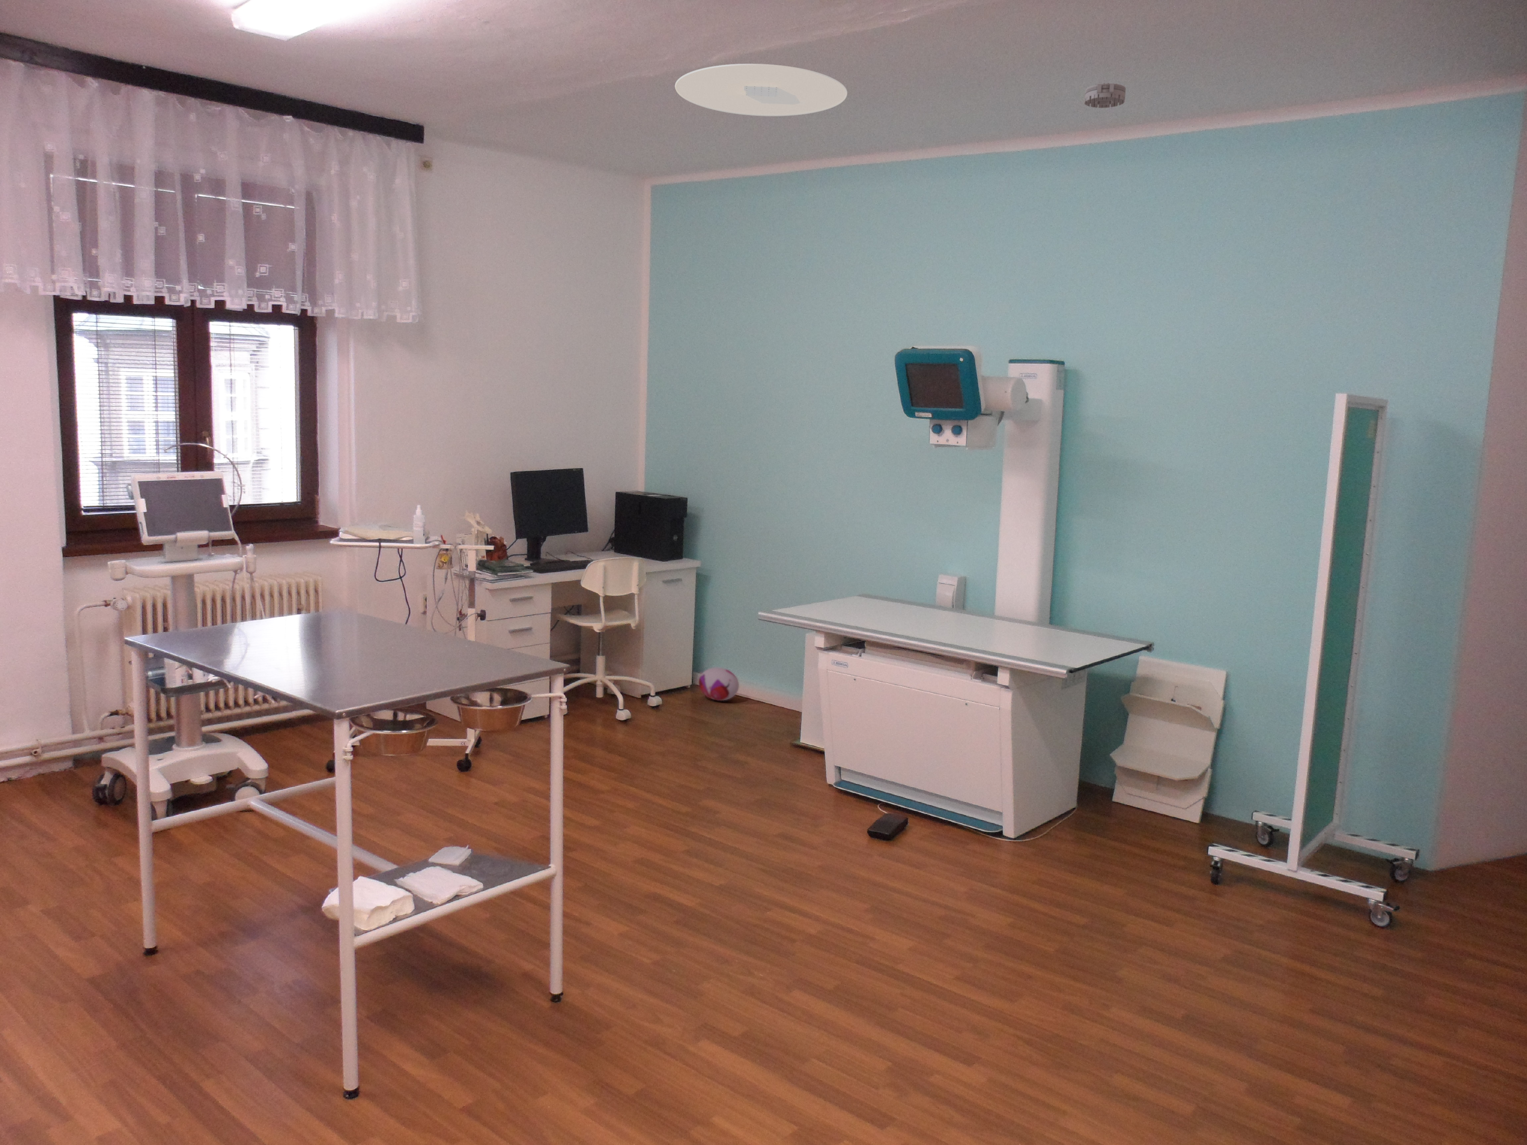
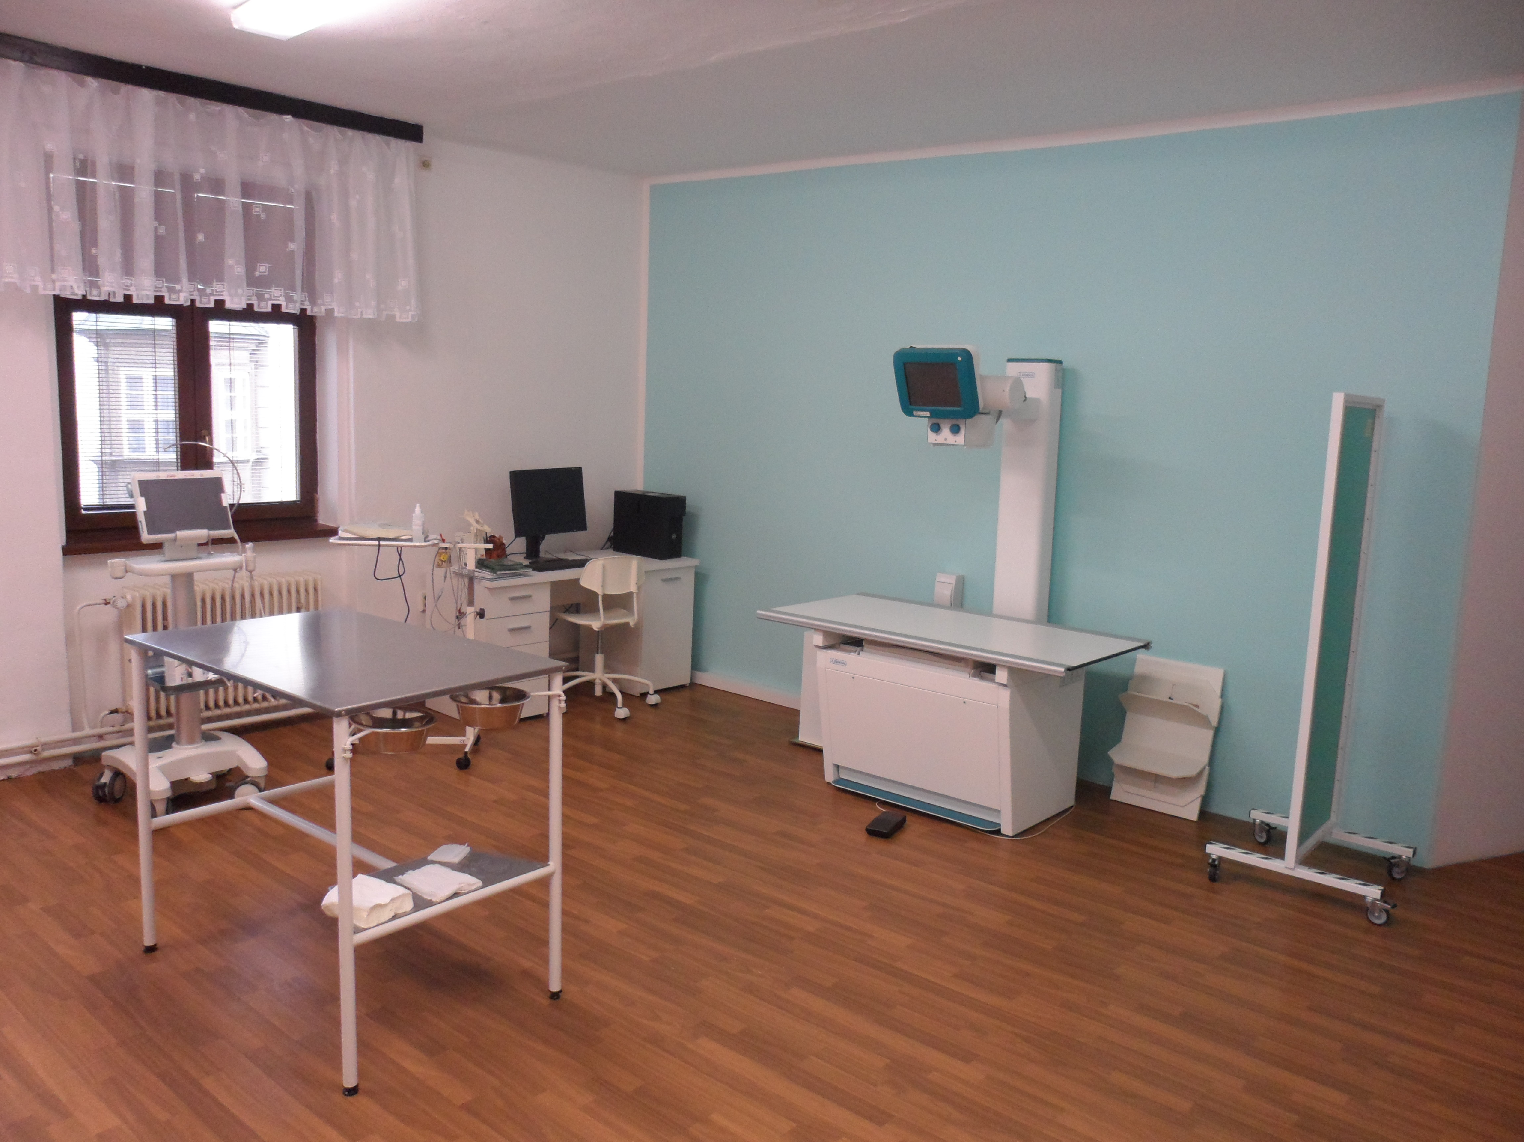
- plush toy [699,668,739,701]
- smoke detector [1085,82,1127,108]
- ceiling light [675,64,848,117]
